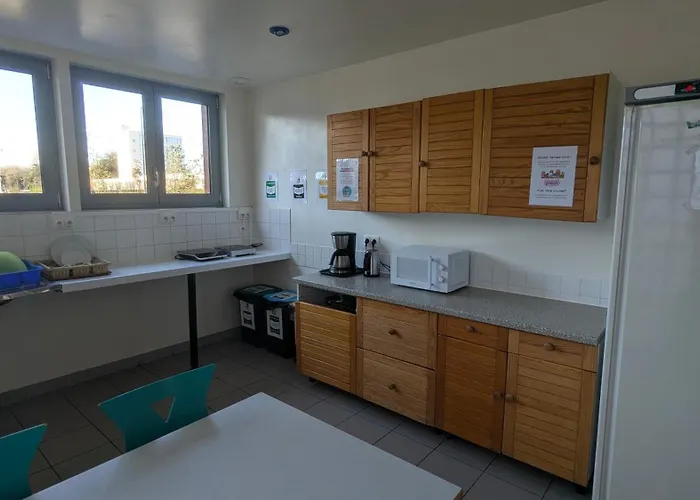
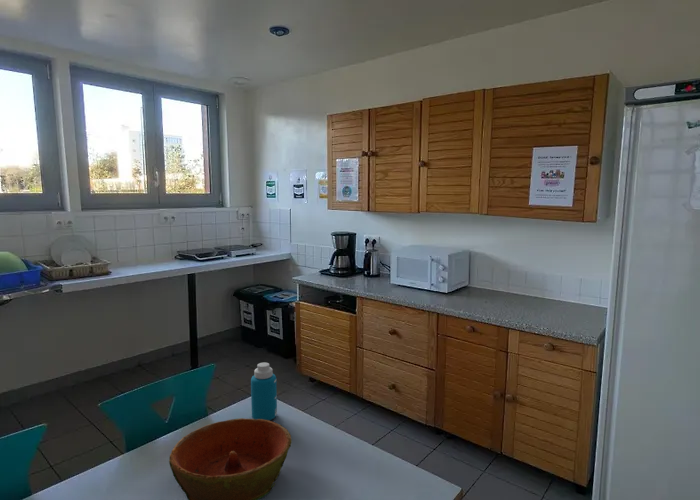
+ bottle [250,361,278,421]
+ bowl [168,417,293,500]
